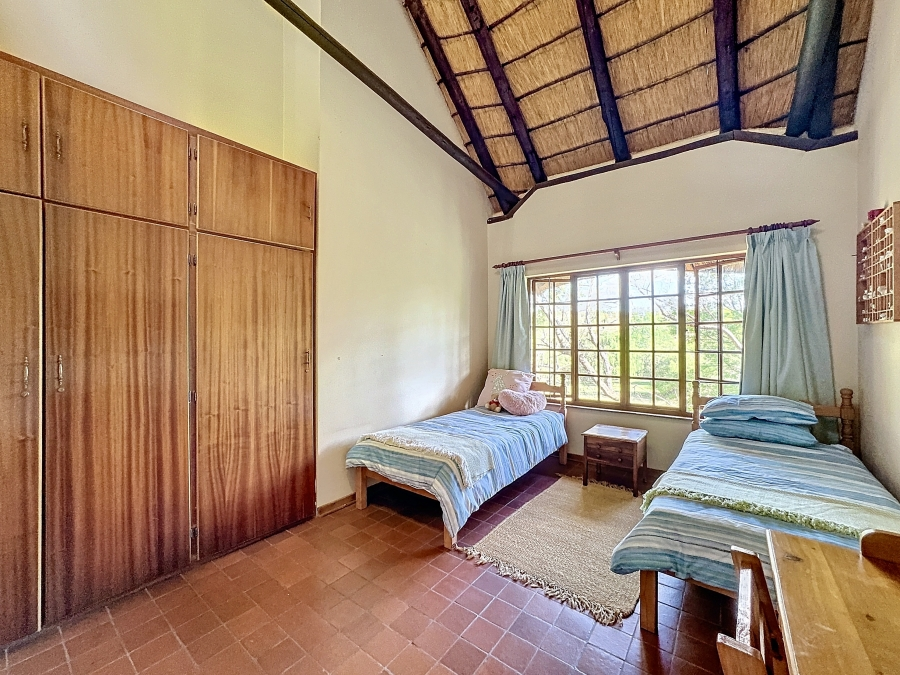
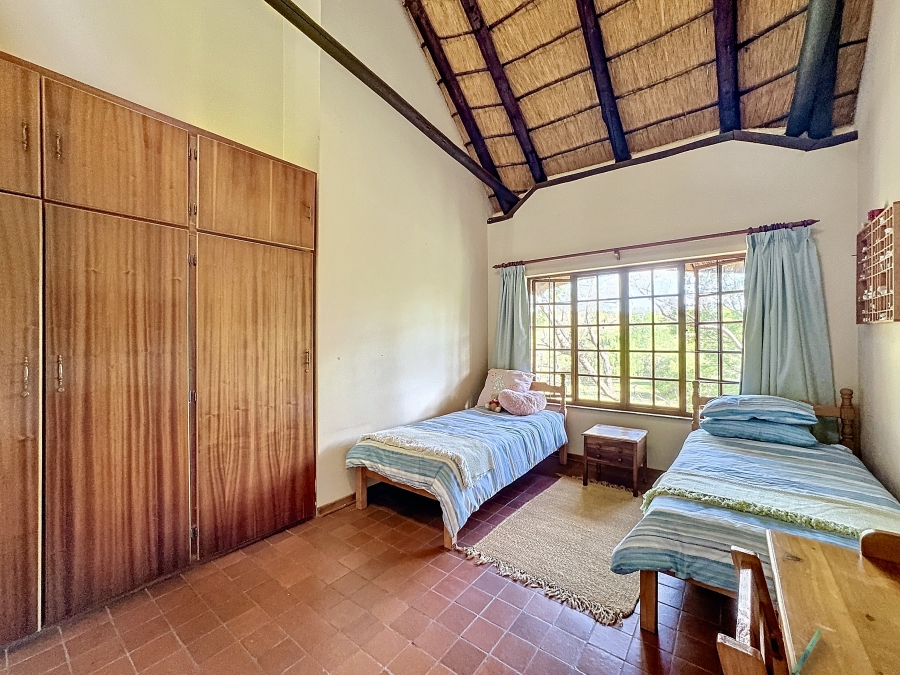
+ pen [790,629,823,675]
